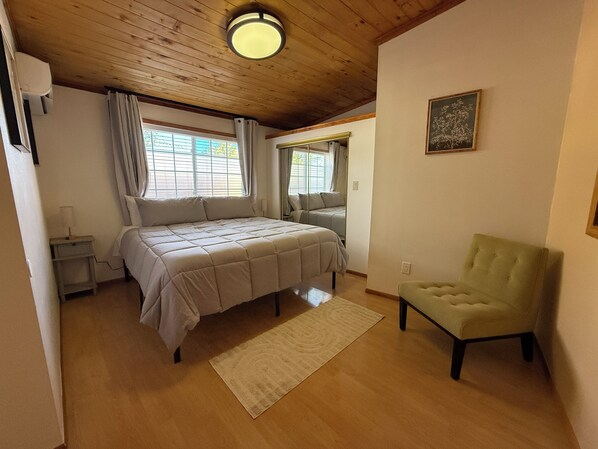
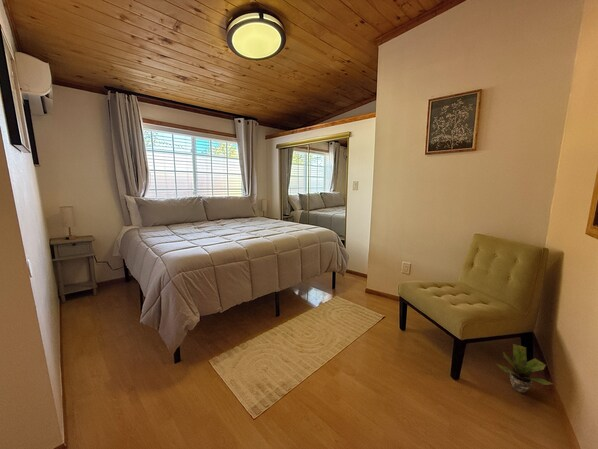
+ potted plant [495,343,554,394]
